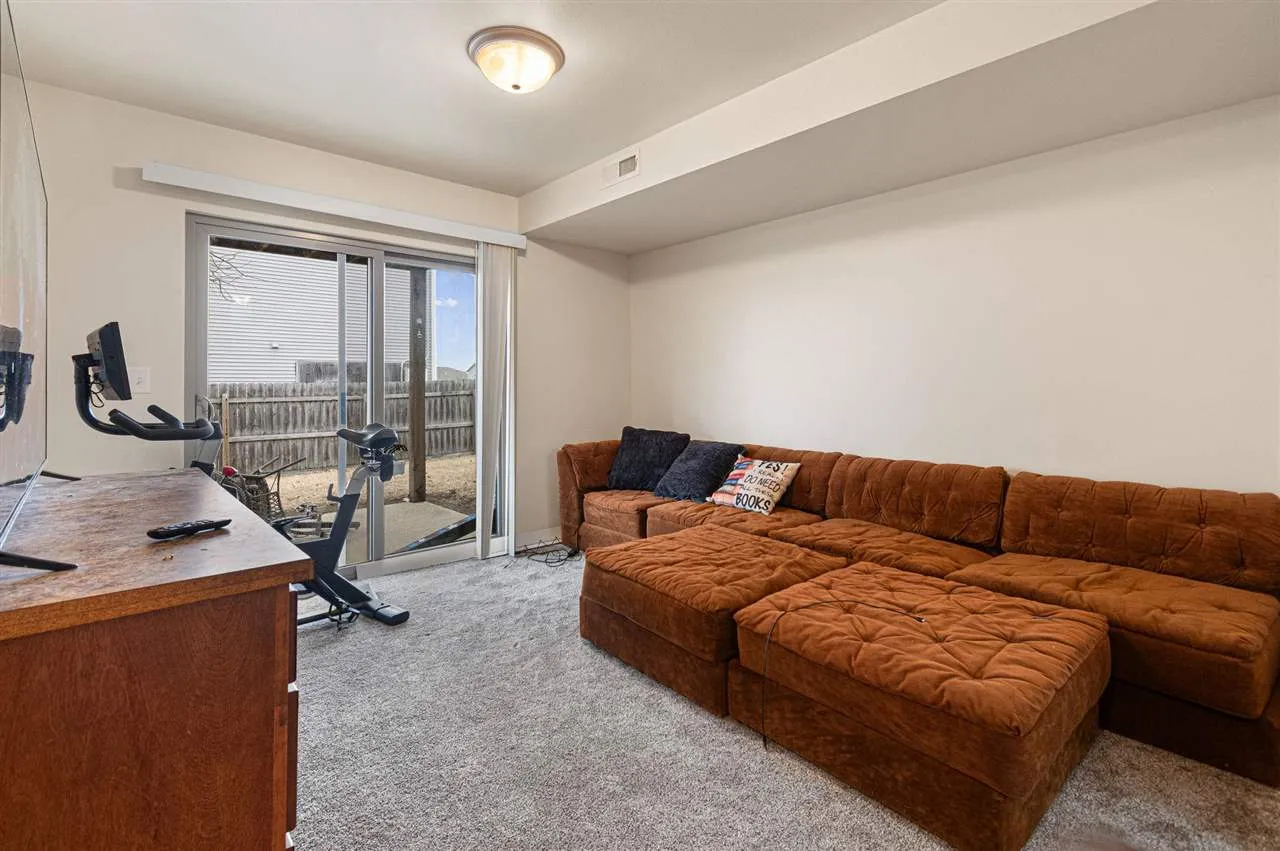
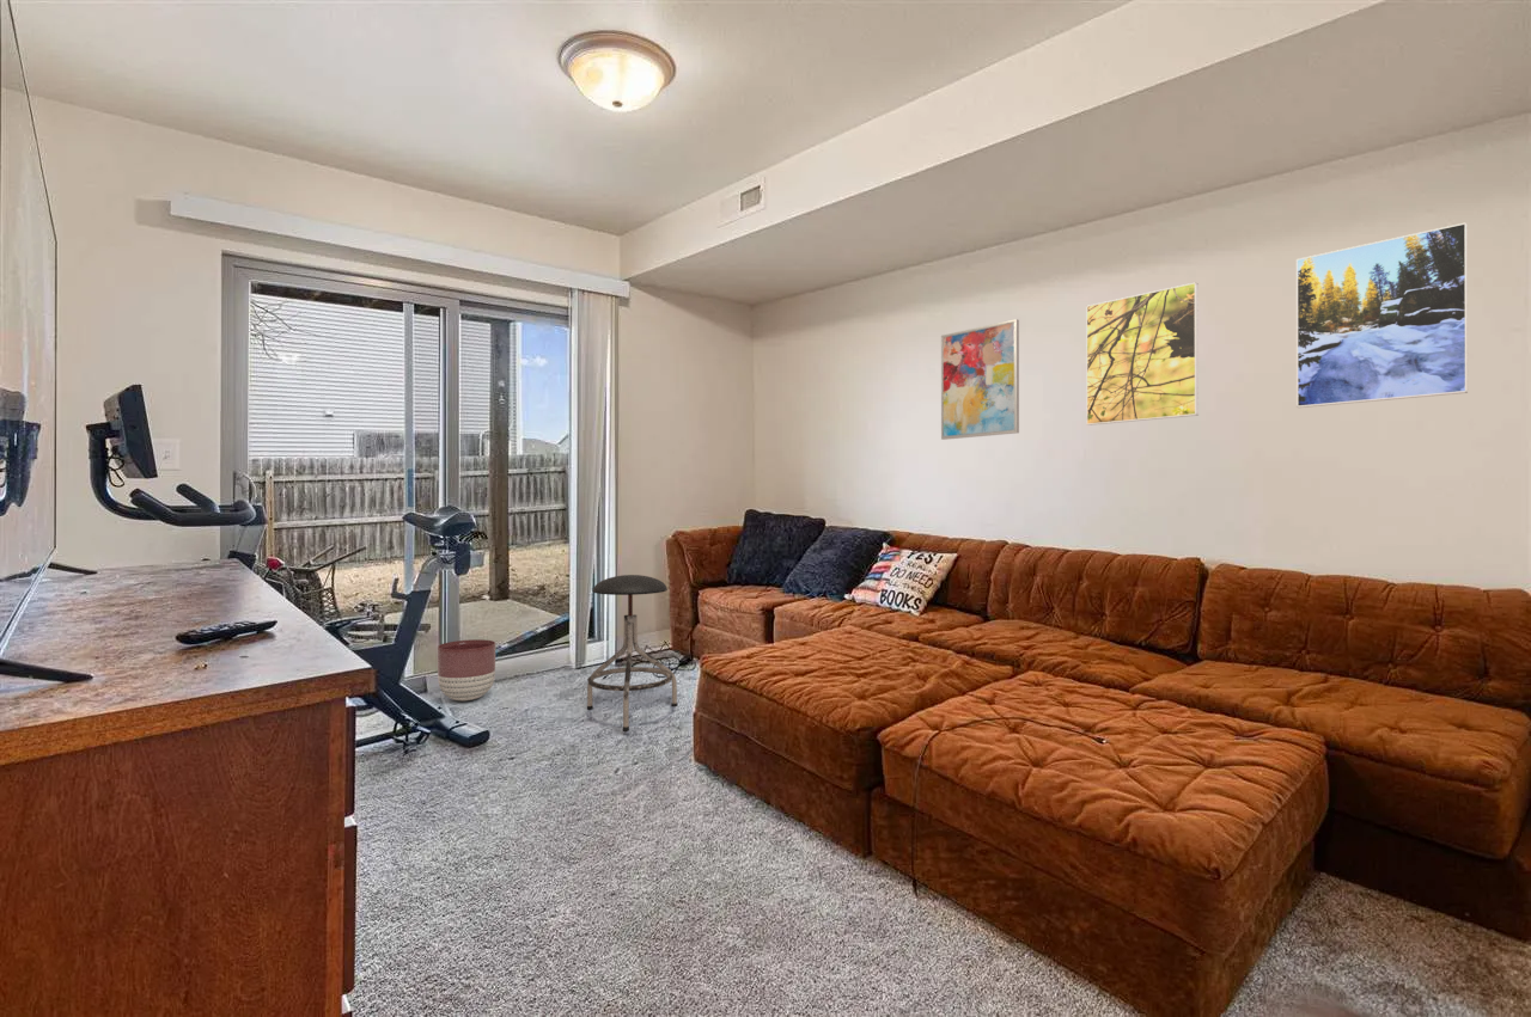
+ wall art [940,318,1020,441]
+ planter [437,638,496,702]
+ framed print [1295,221,1469,409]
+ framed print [1085,281,1200,427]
+ stool [586,574,678,733]
